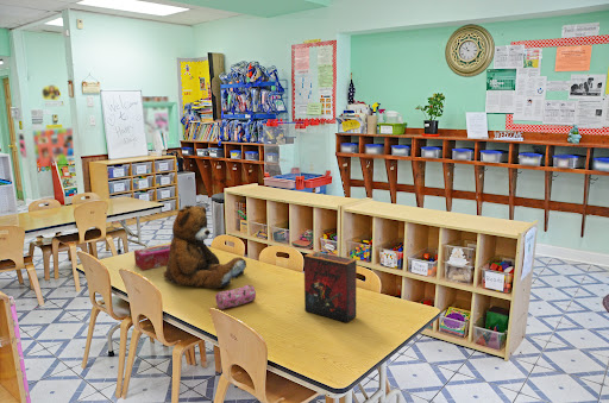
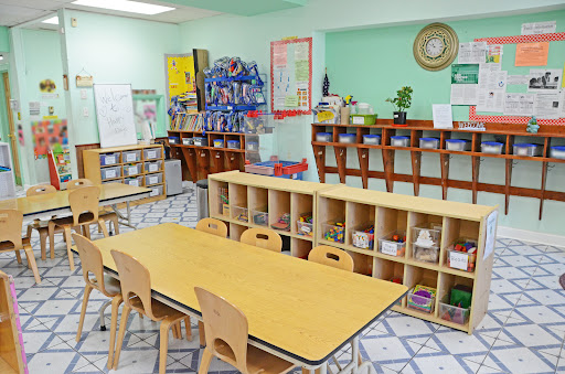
- pencil case [214,284,257,310]
- tissue box [133,244,170,271]
- teddy bear [163,204,247,289]
- board game [303,251,358,323]
